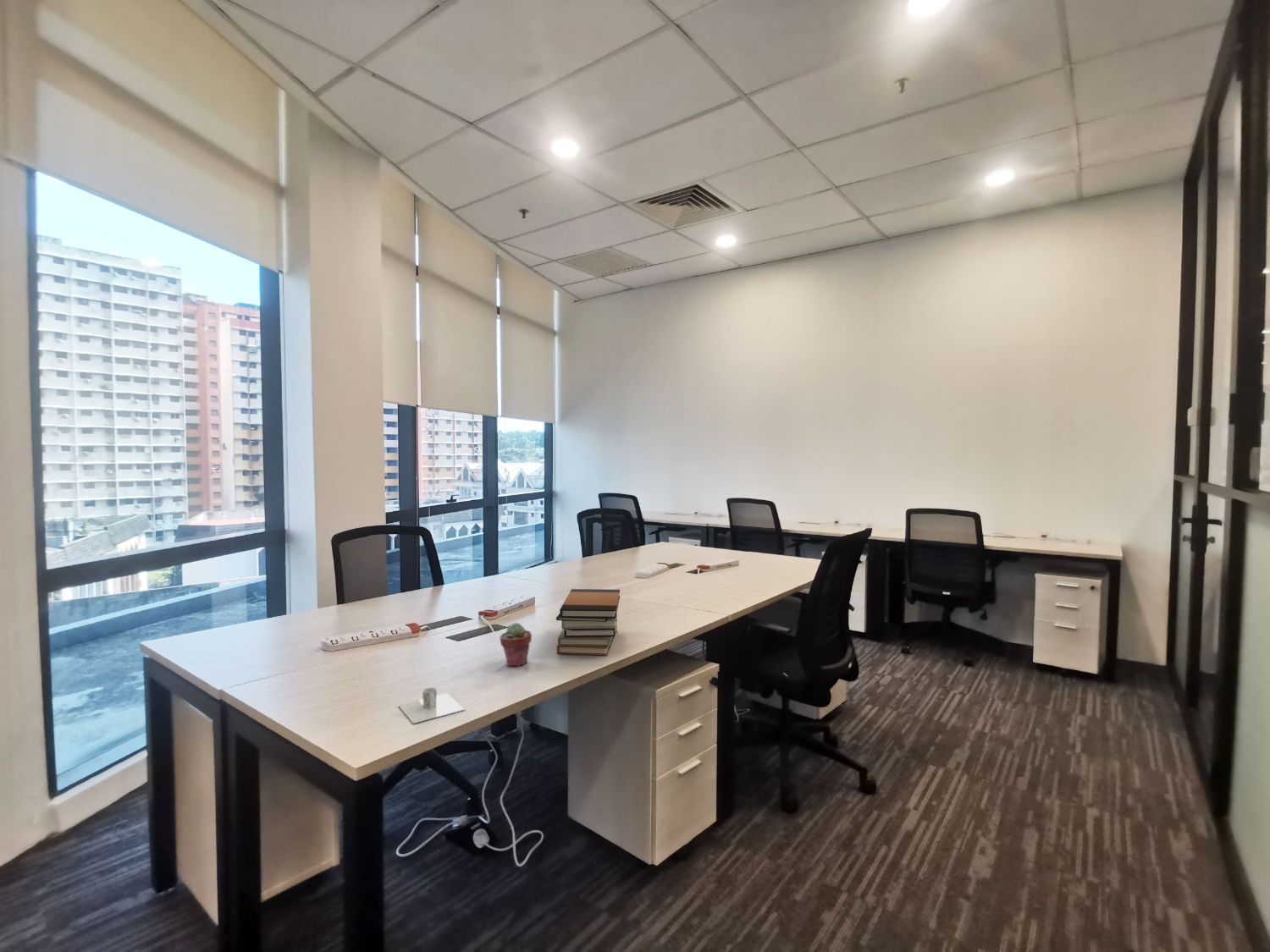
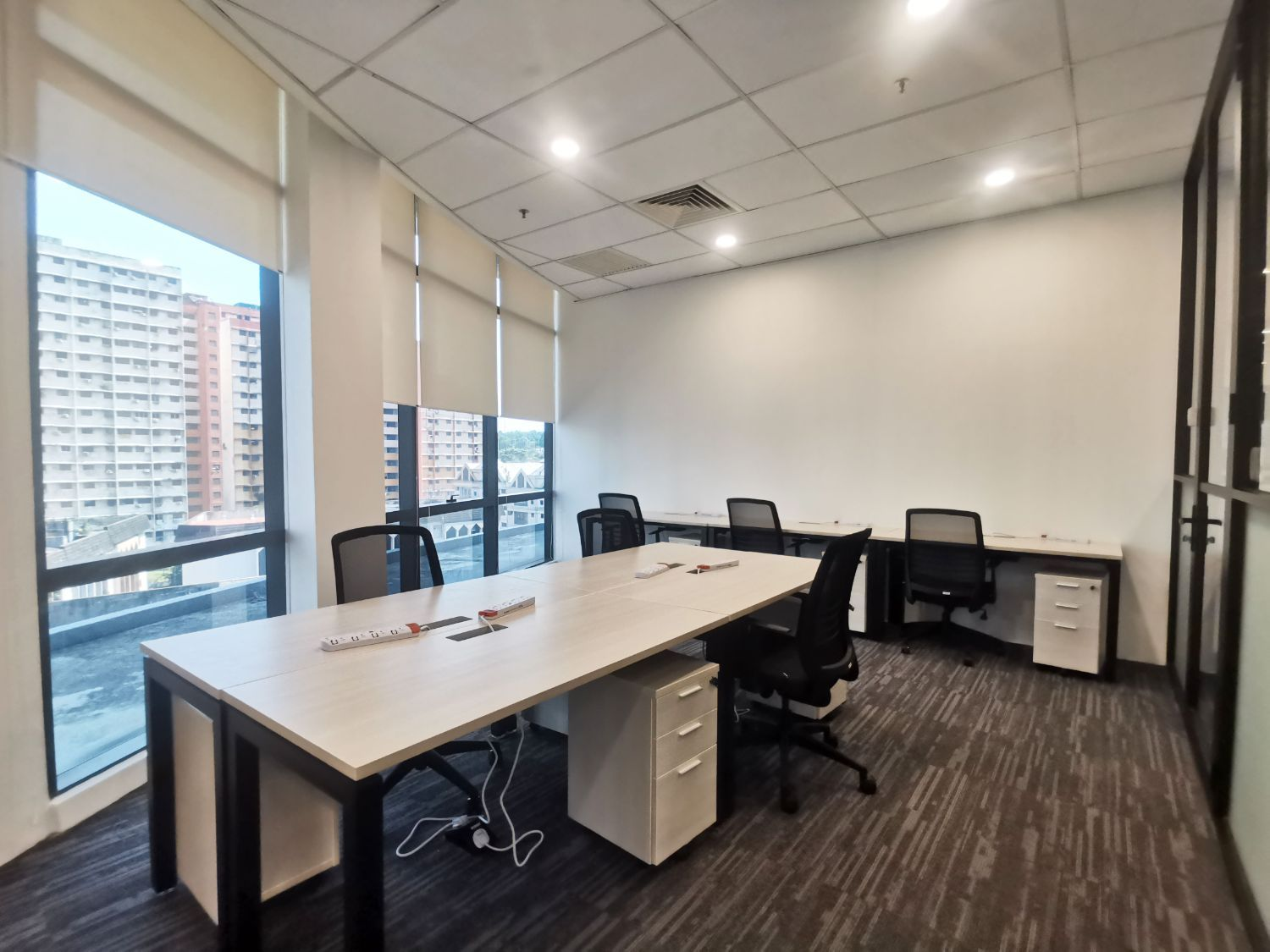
- book stack [555,588,621,656]
- potted succulent [499,622,533,667]
- mug [397,686,466,724]
